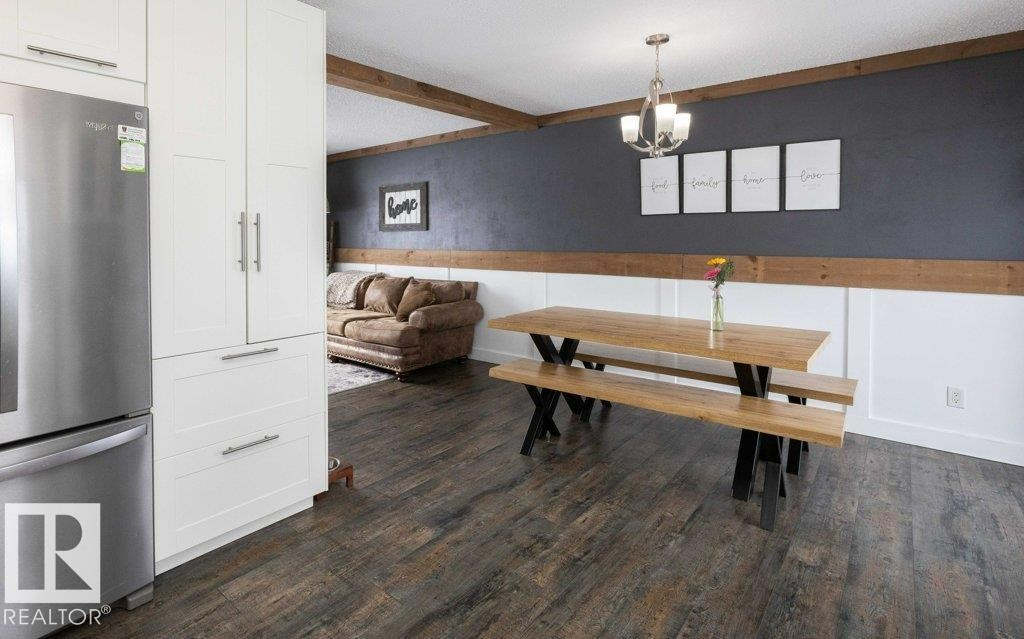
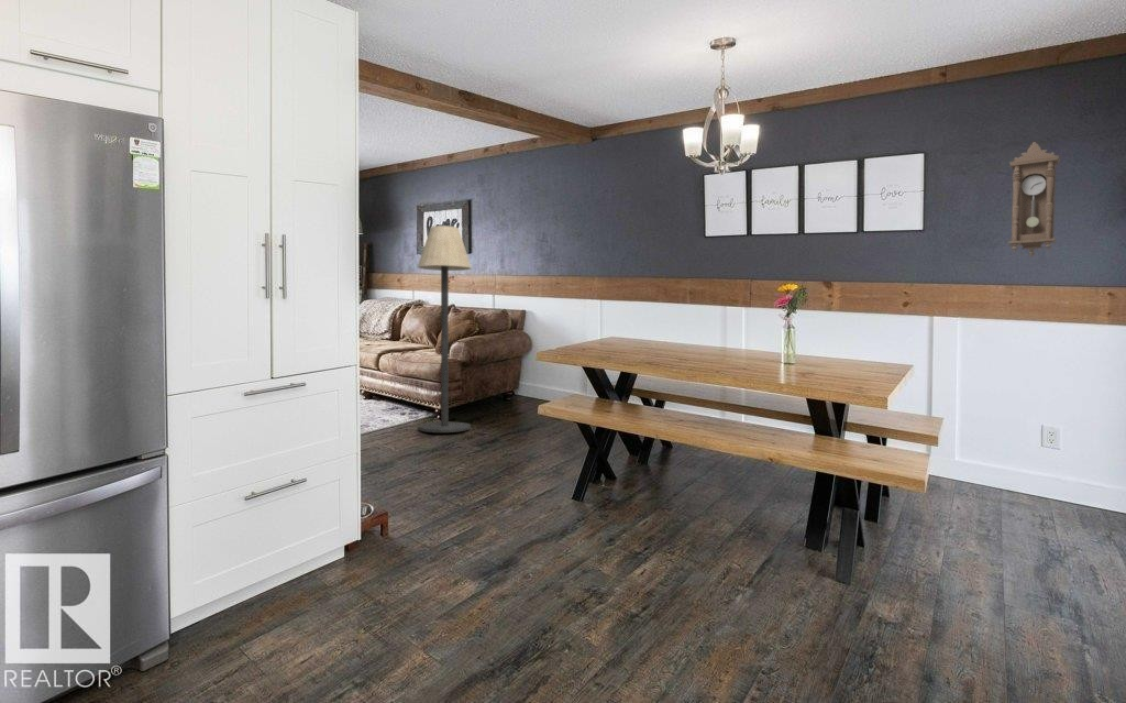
+ floor lamp [417,224,473,433]
+ pendulum clock [1007,141,1061,257]
